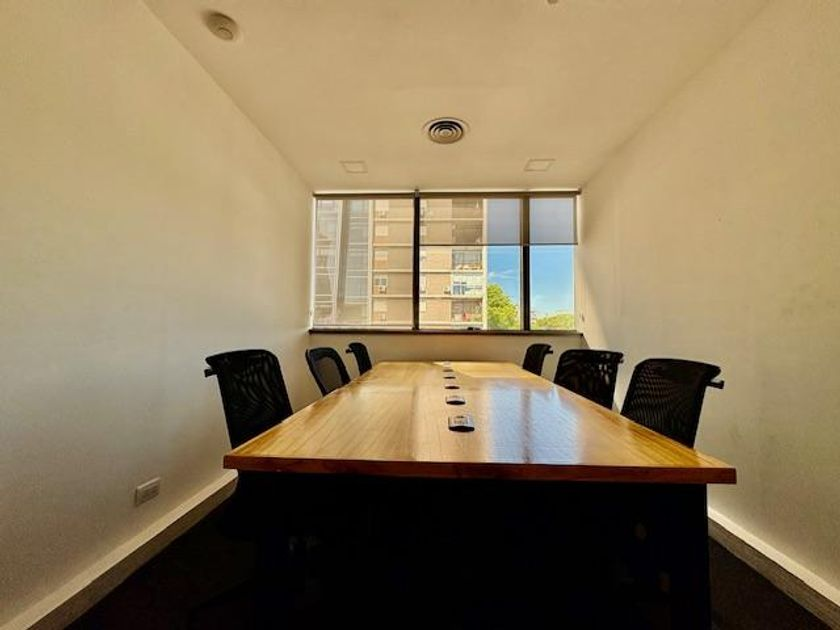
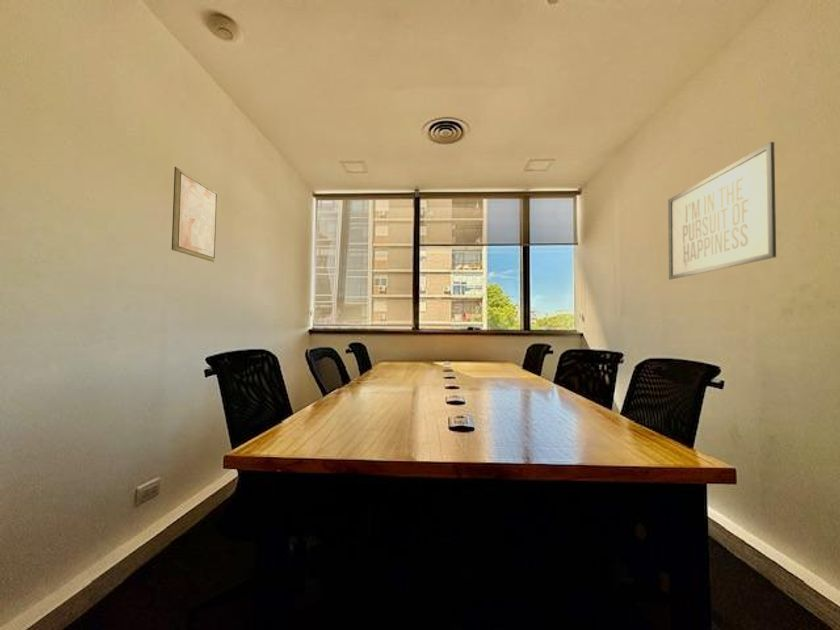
+ wall art [171,166,218,263]
+ mirror [667,141,777,281]
